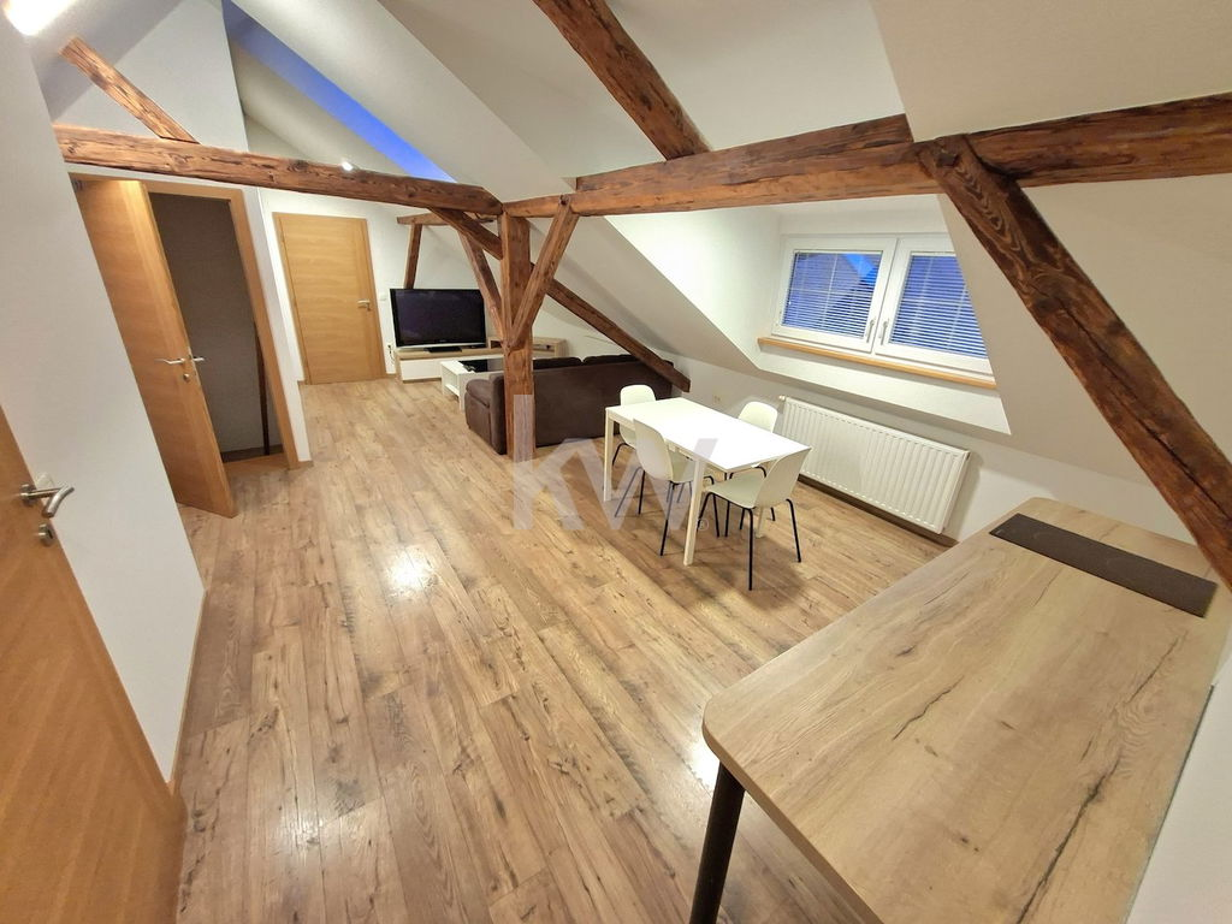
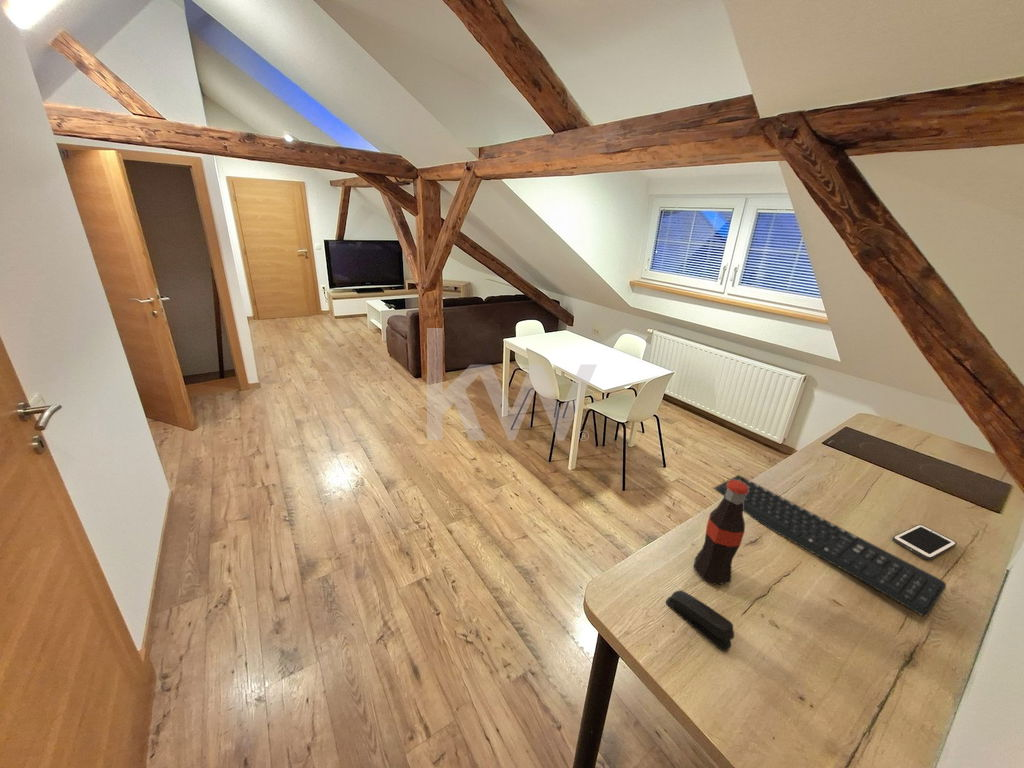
+ bottle [693,480,748,586]
+ keyboard [713,474,947,617]
+ stapler [665,589,735,652]
+ cell phone [891,523,958,561]
